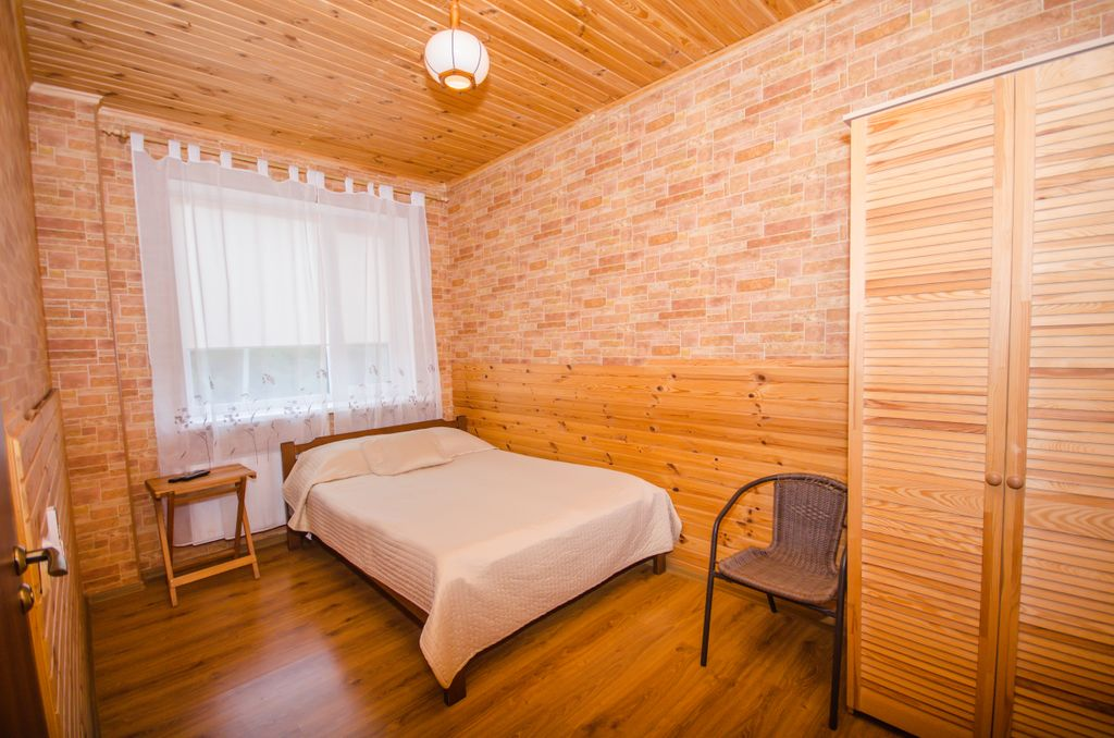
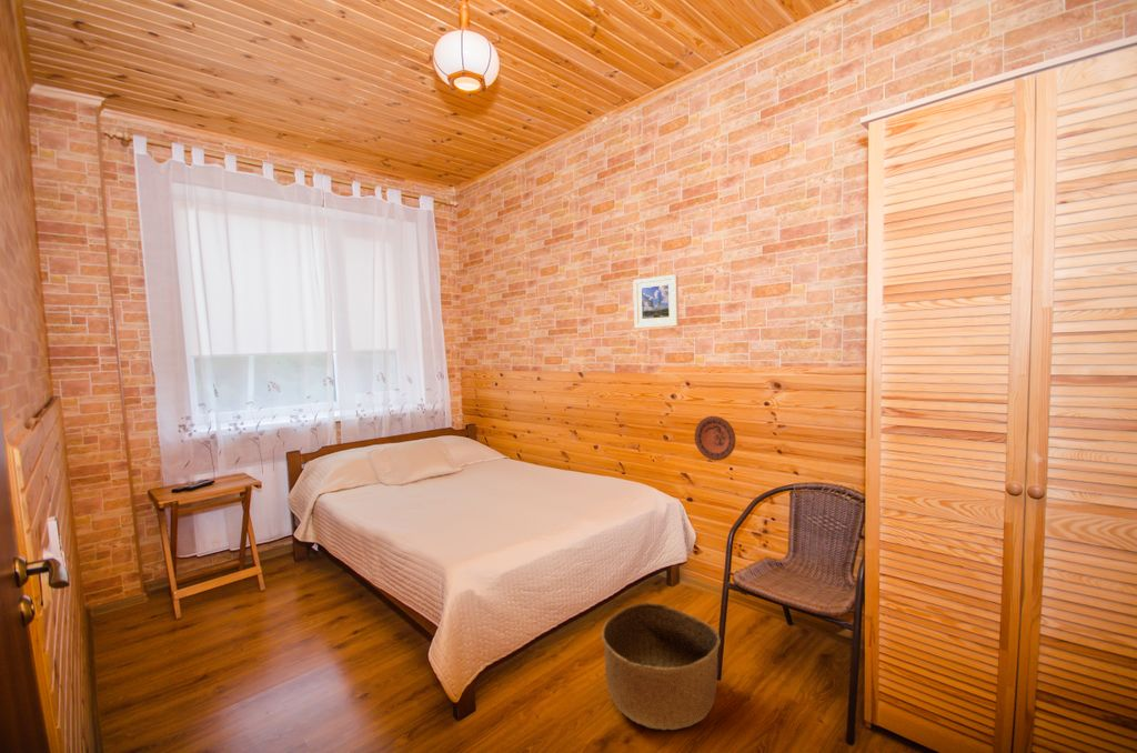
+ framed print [633,273,680,330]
+ decorative plate [694,415,736,462]
+ basket [601,601,722,731]
